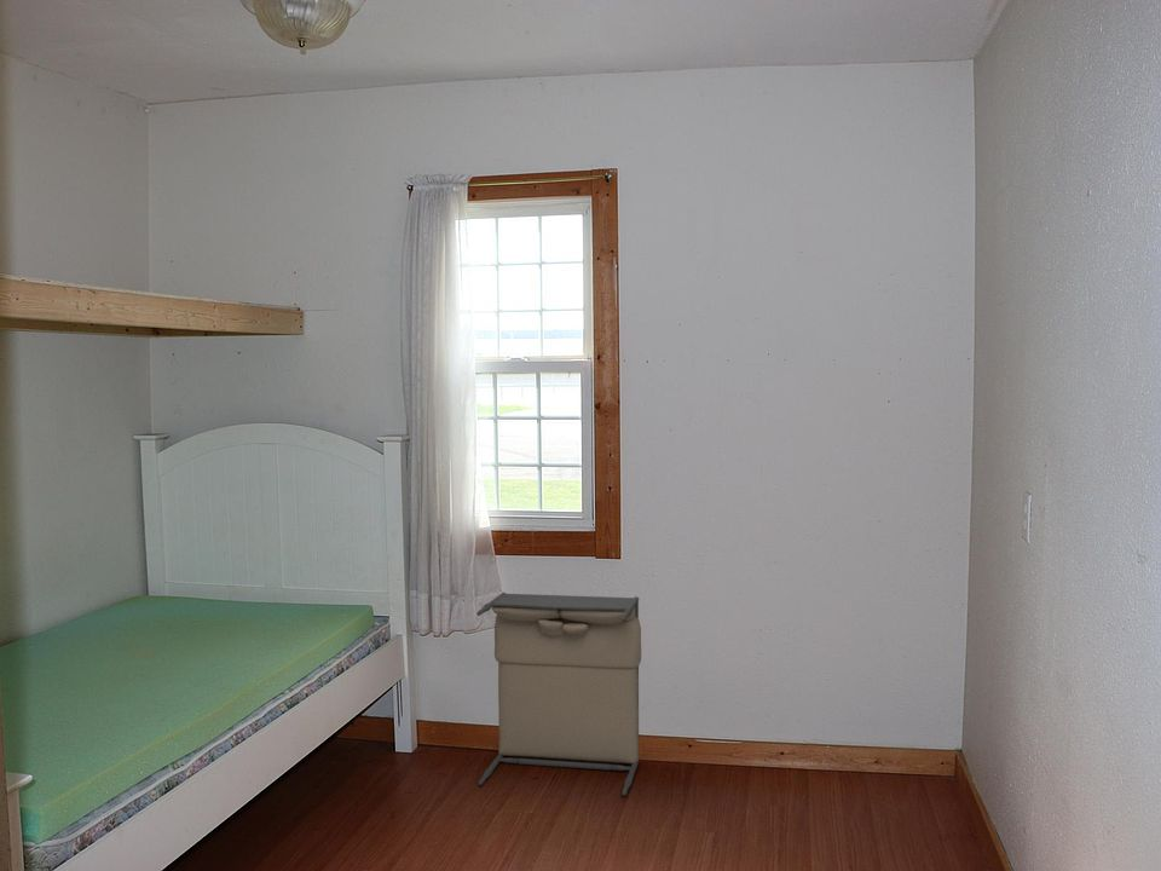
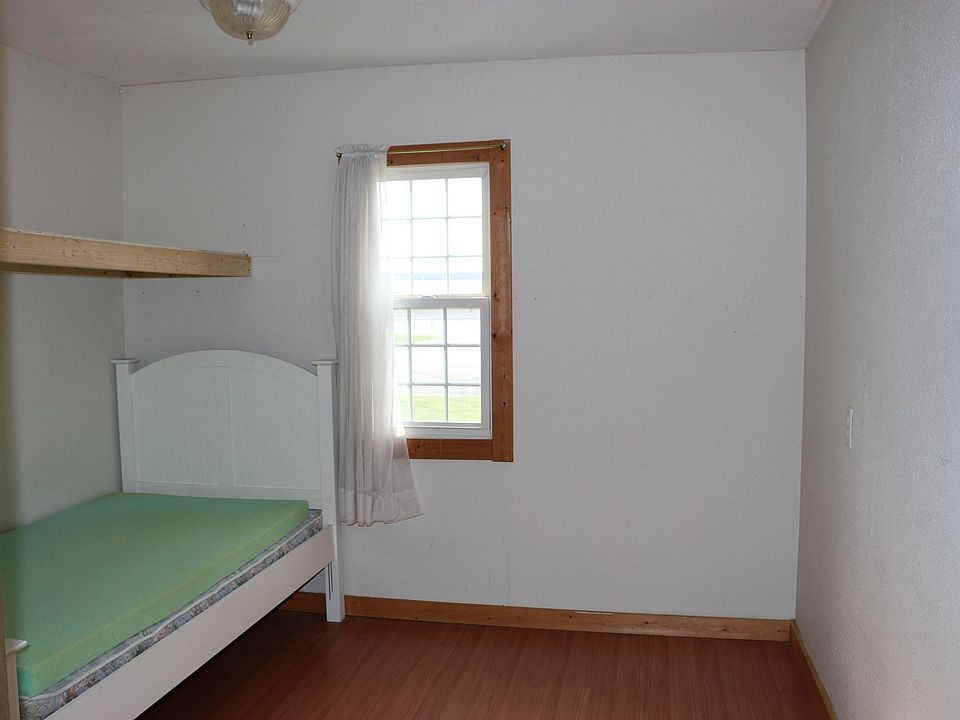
- laundry hamper [475,592,642,796]
